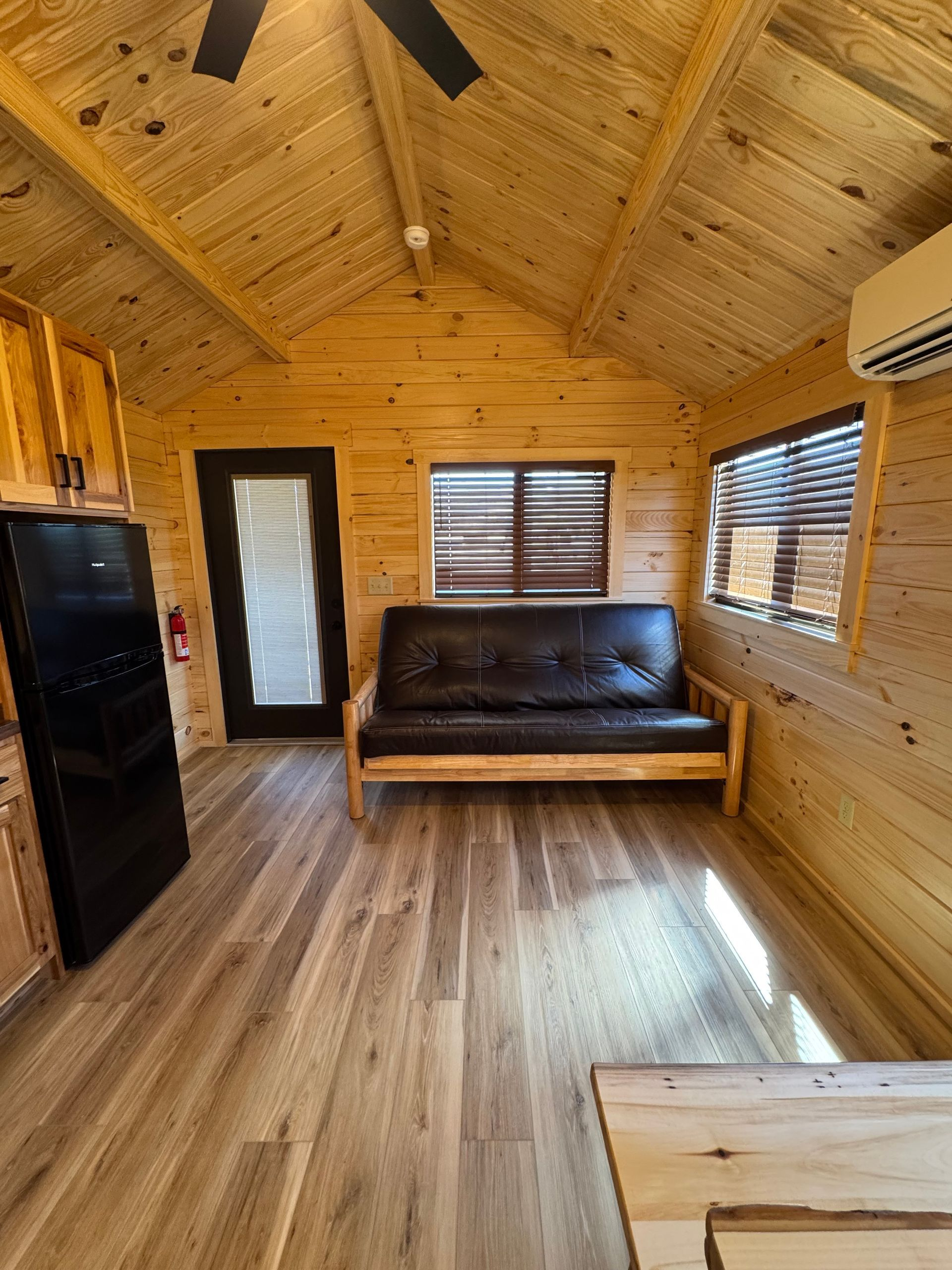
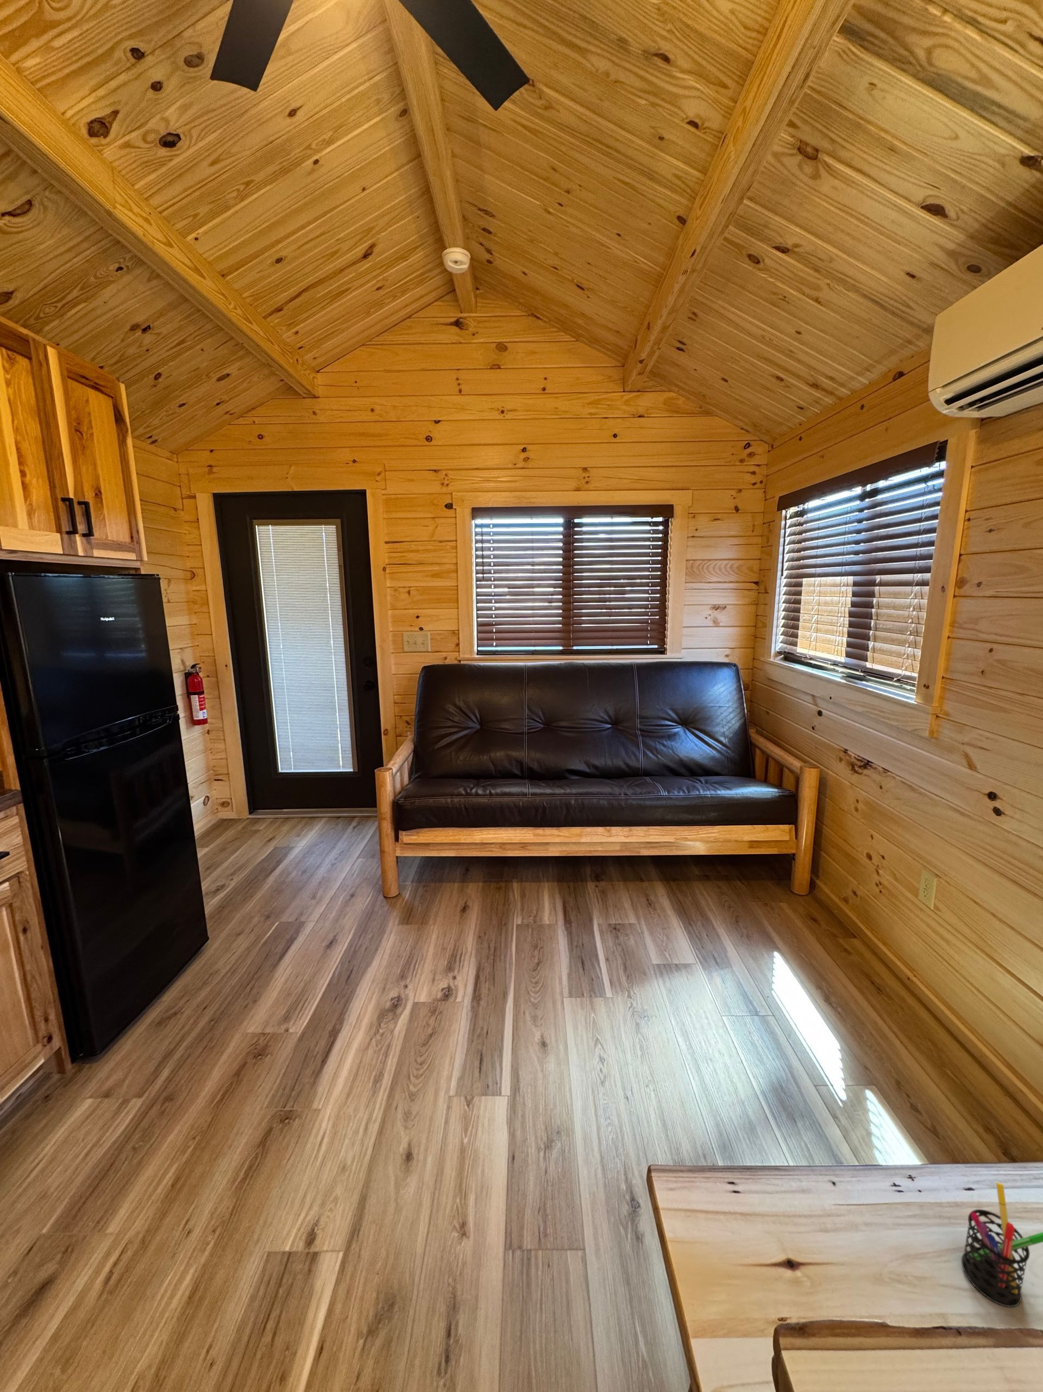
+ pen holder [961,1182,1043,1308]
